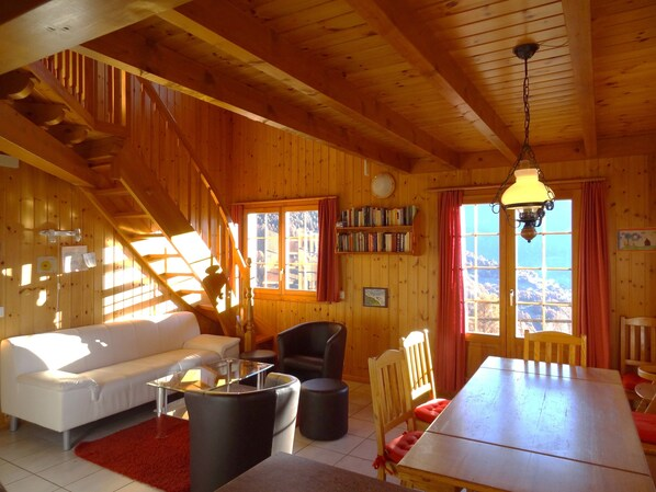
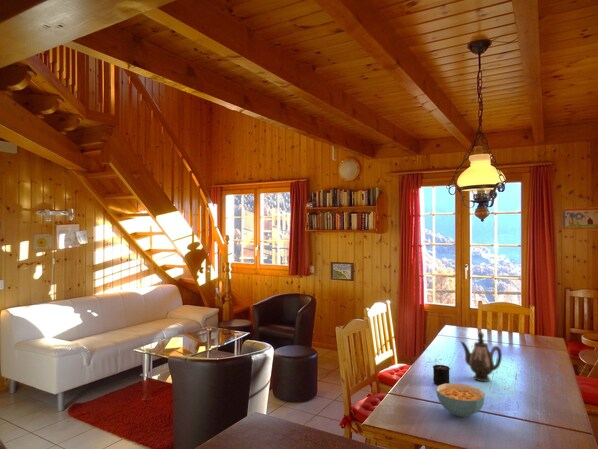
+ candle [432,358,451,386]
+ cereal bowl [435,382,486,418]
+ teapot [459,331,503,382]
